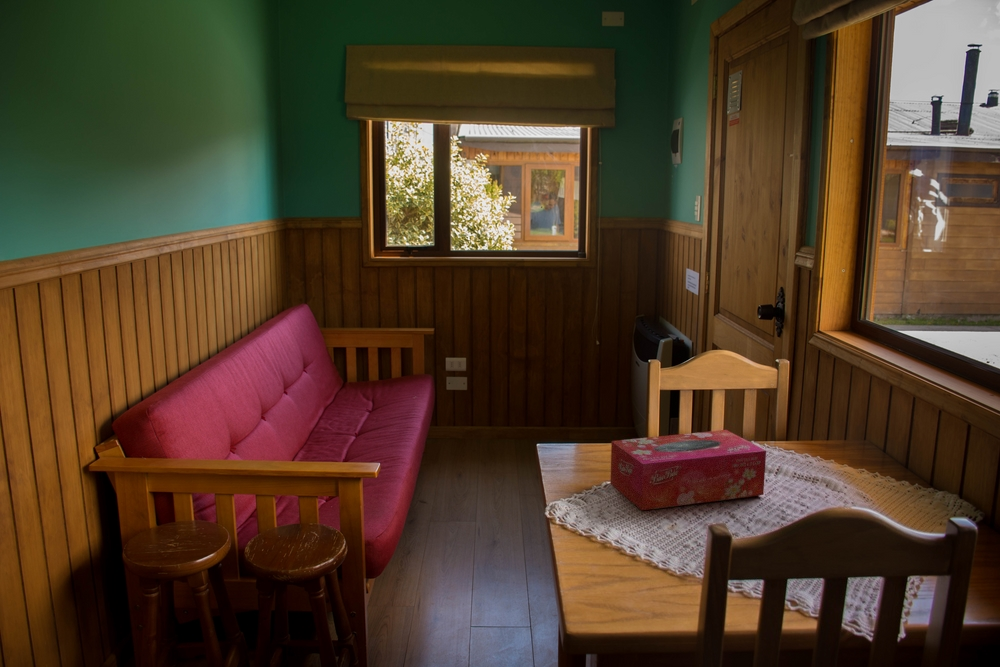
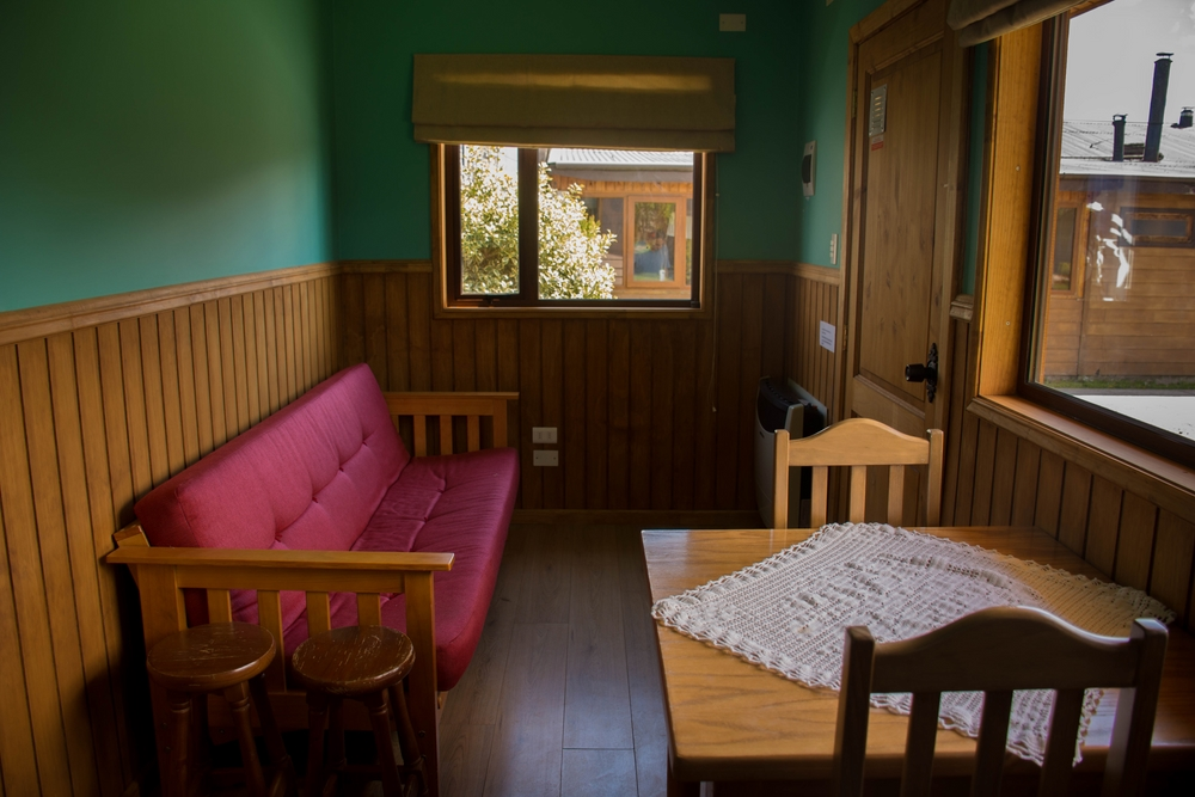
- tissue box [609,429,767,511]
